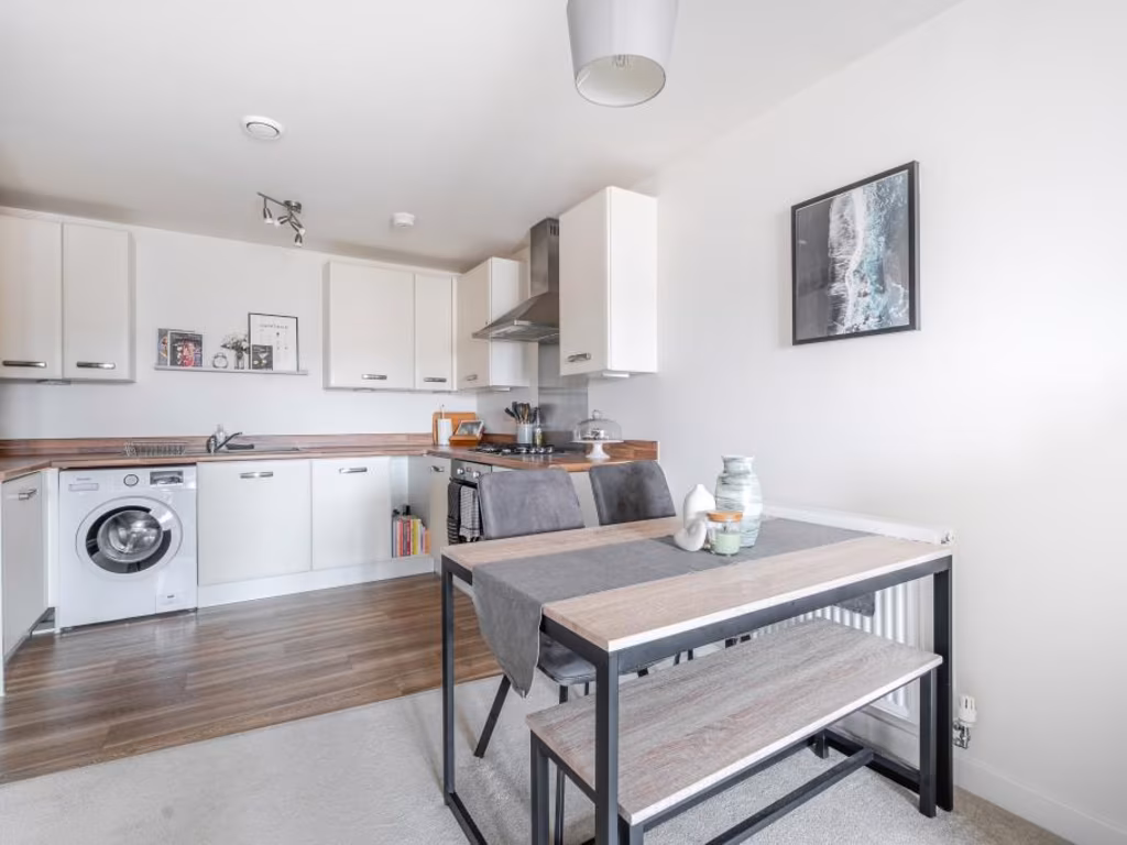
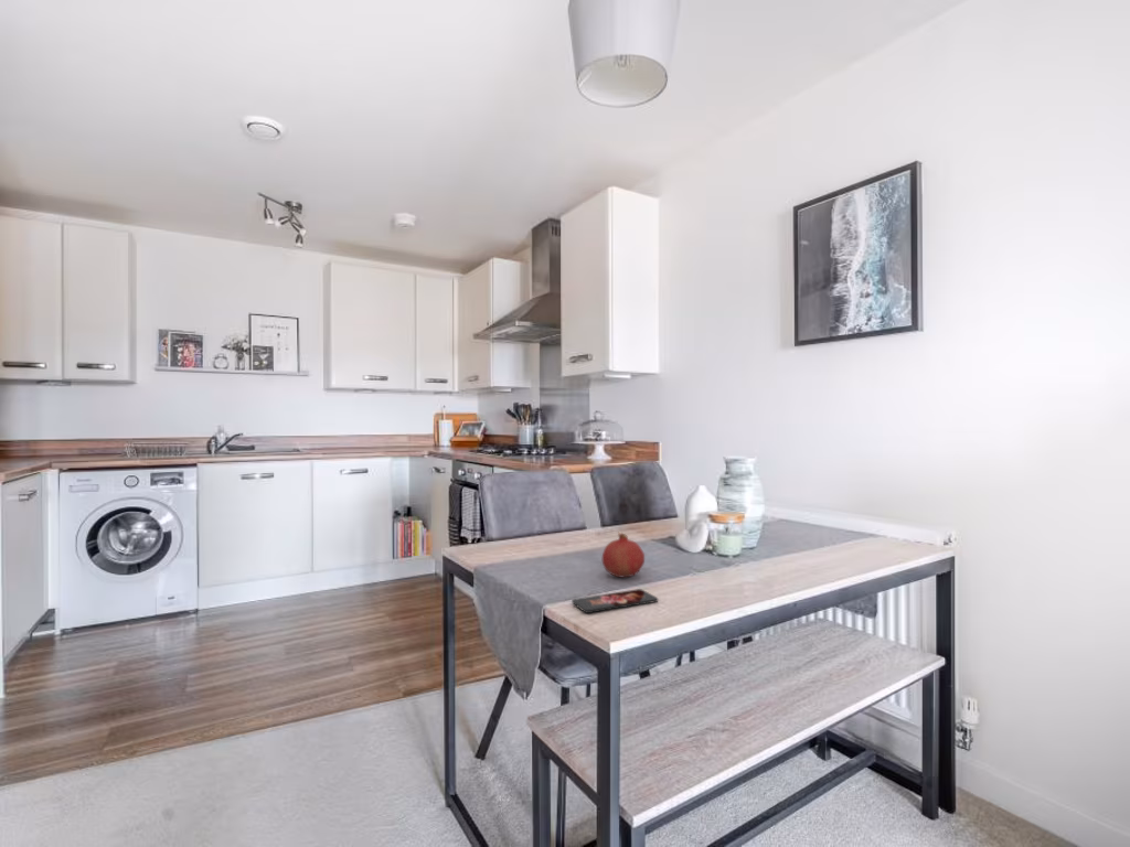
+ smartphone [571,588,659,614]
+ fruit [601,532,646,578]
